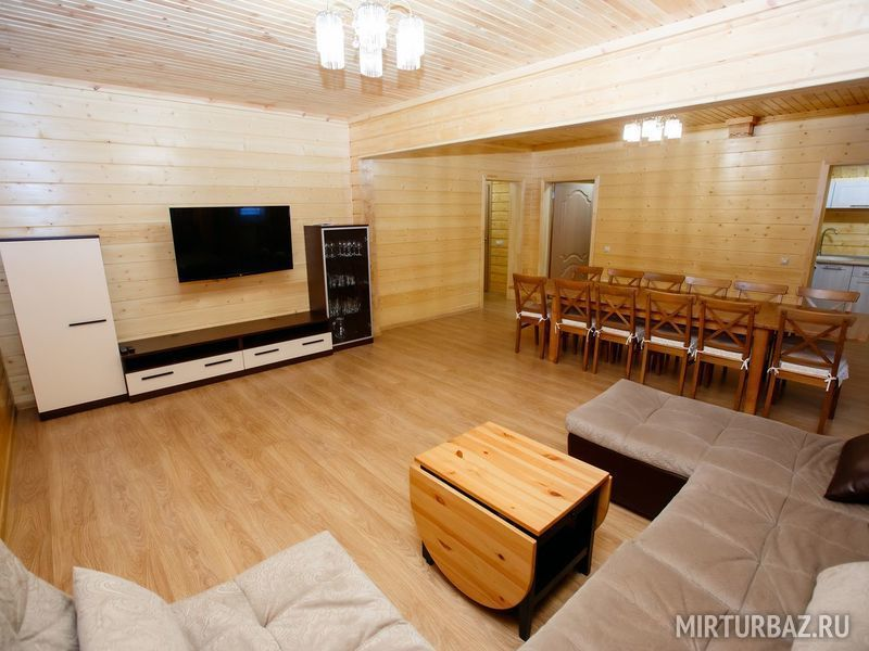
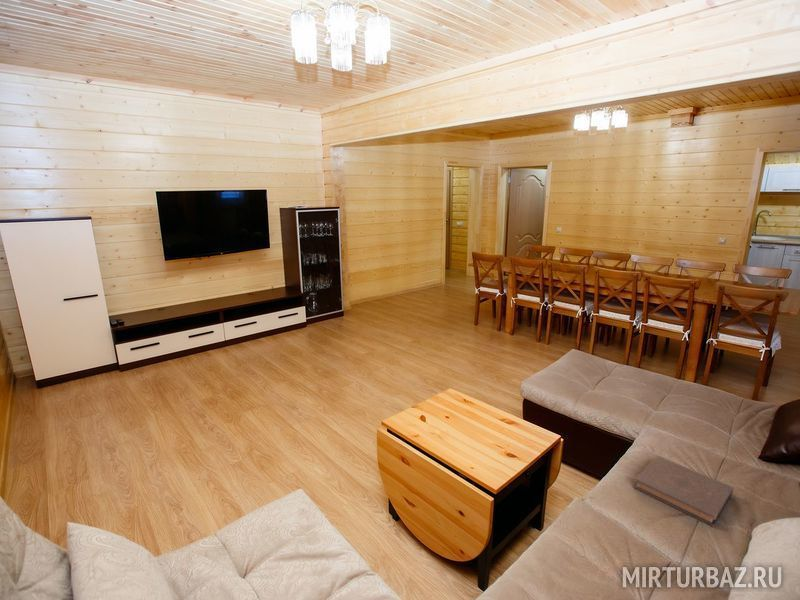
+ book [633,454,735,528]
